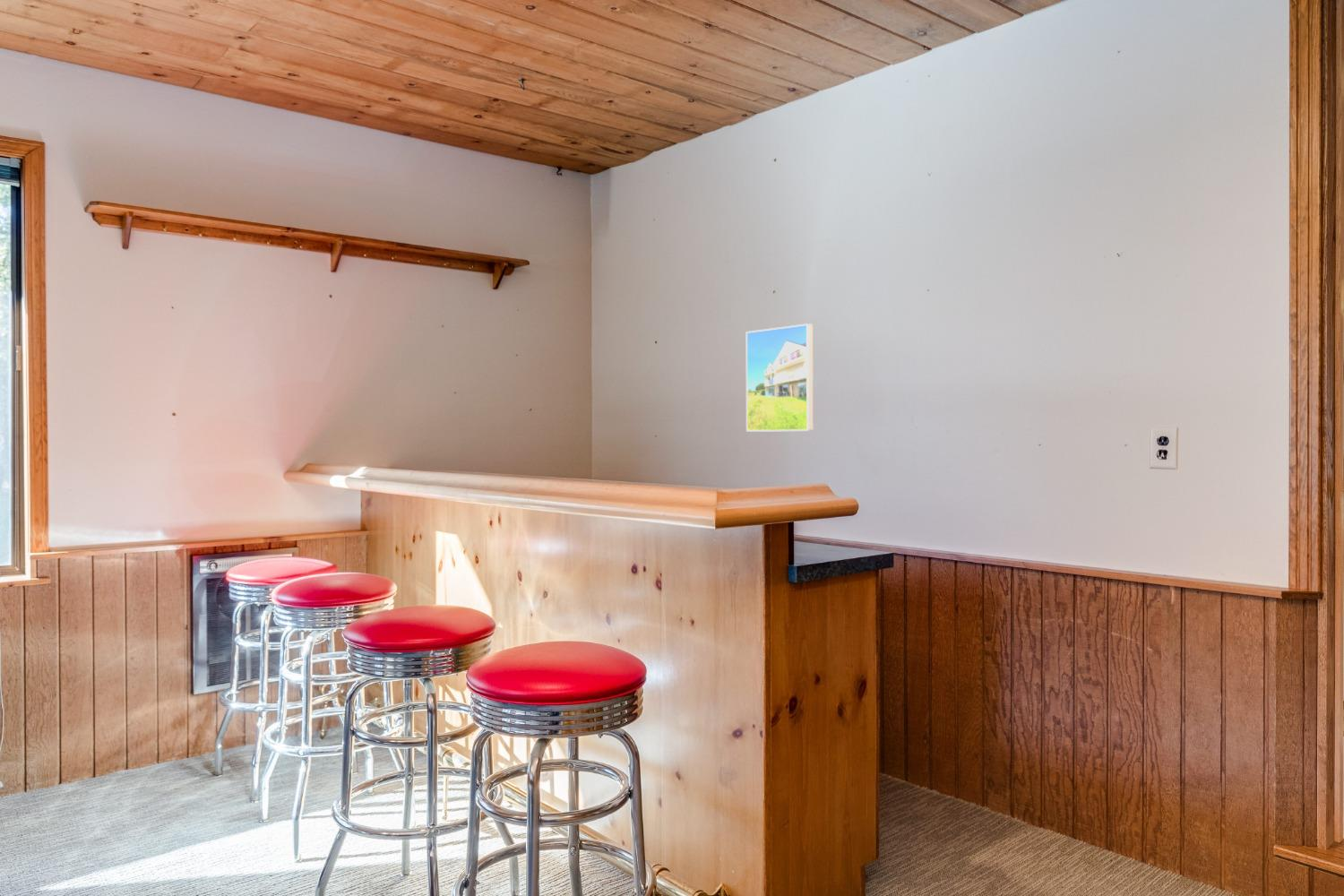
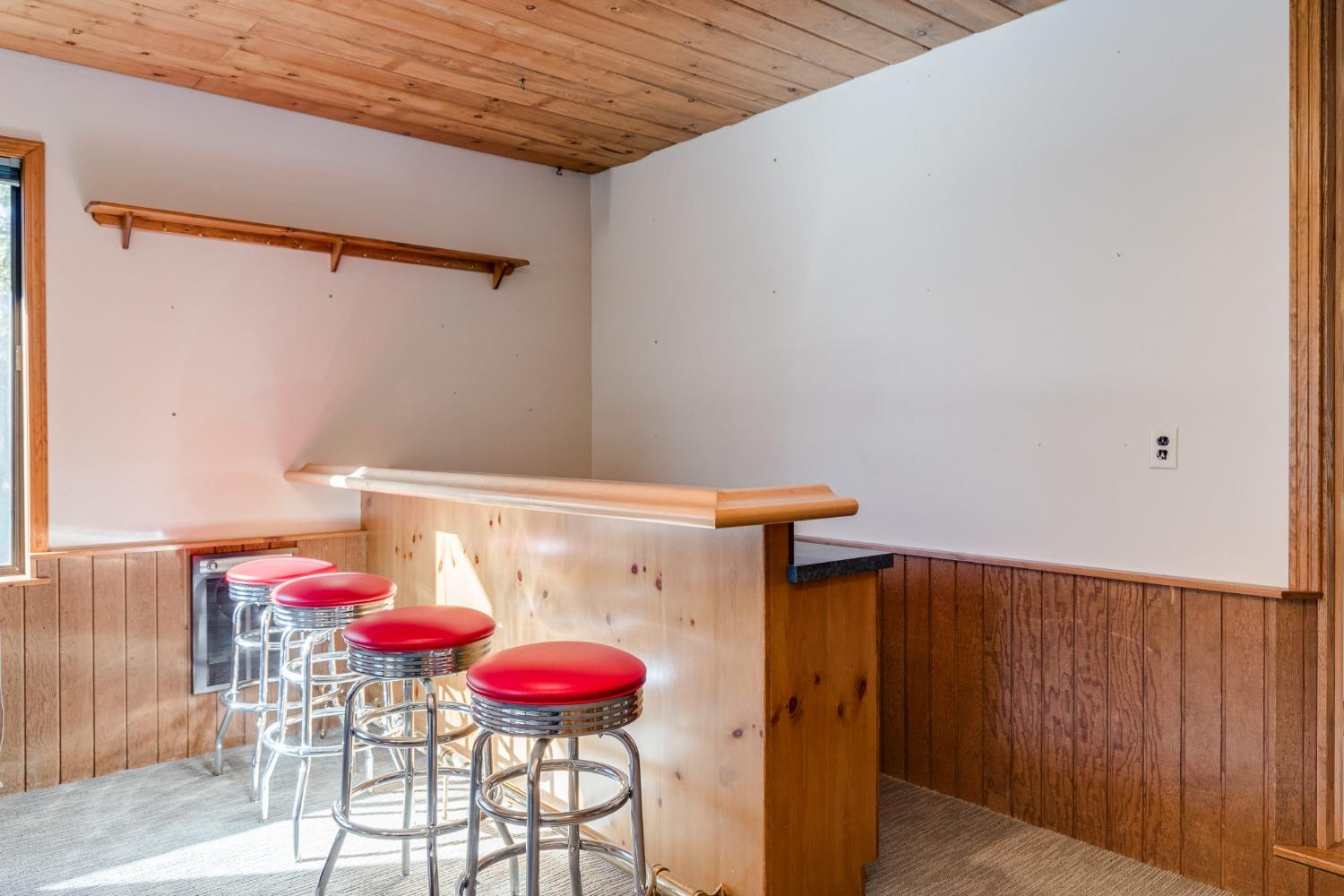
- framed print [745,323,814,433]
